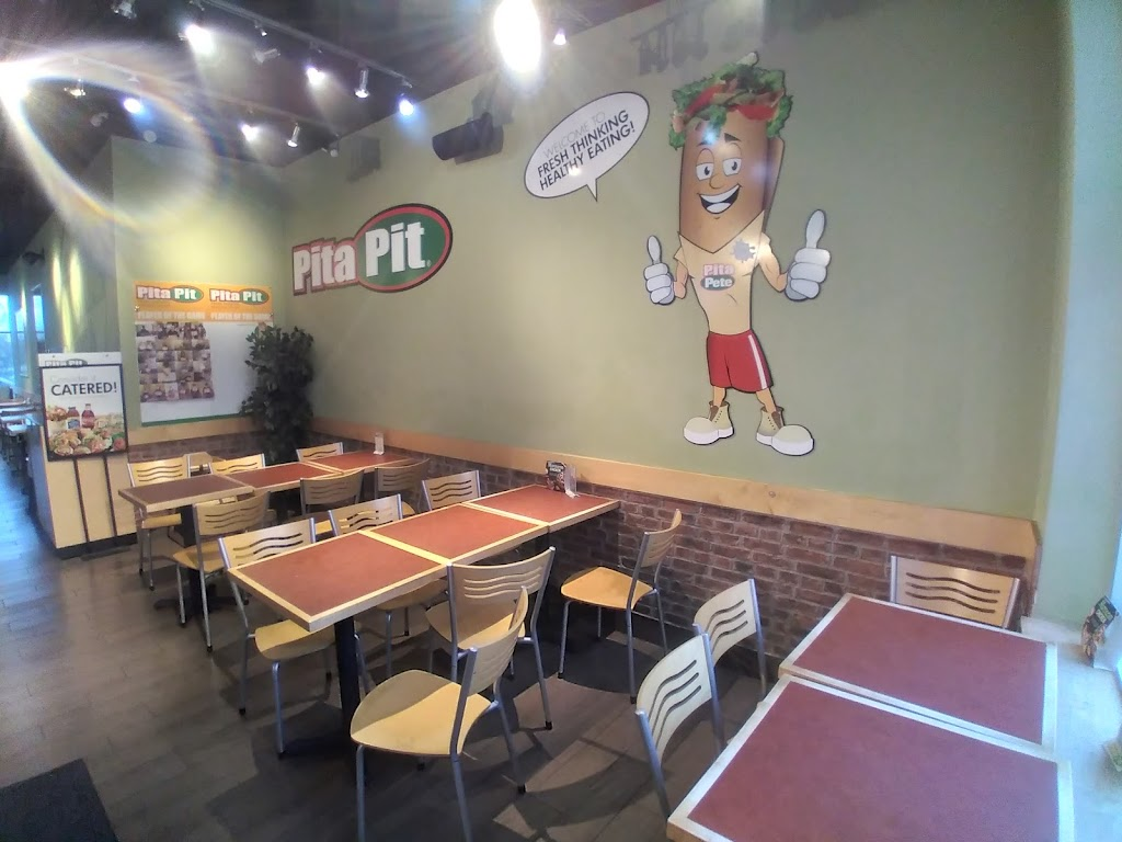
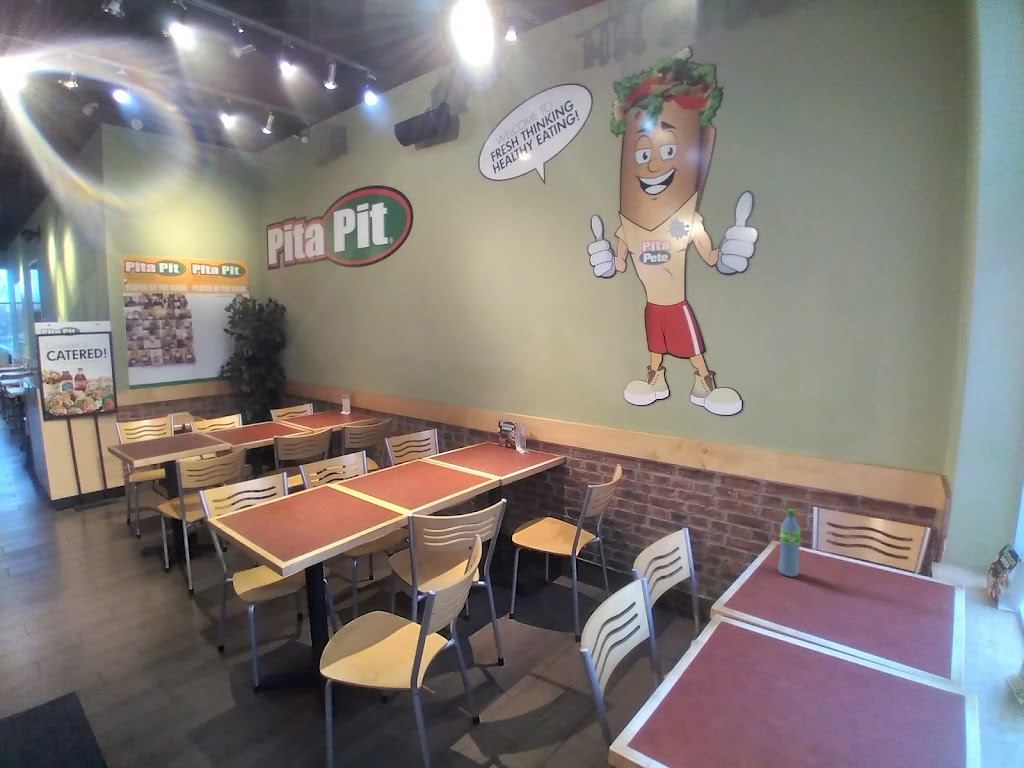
+ water bottle [777,508,802,578]
